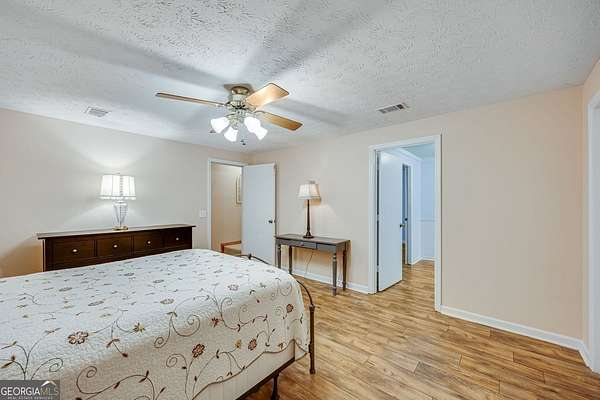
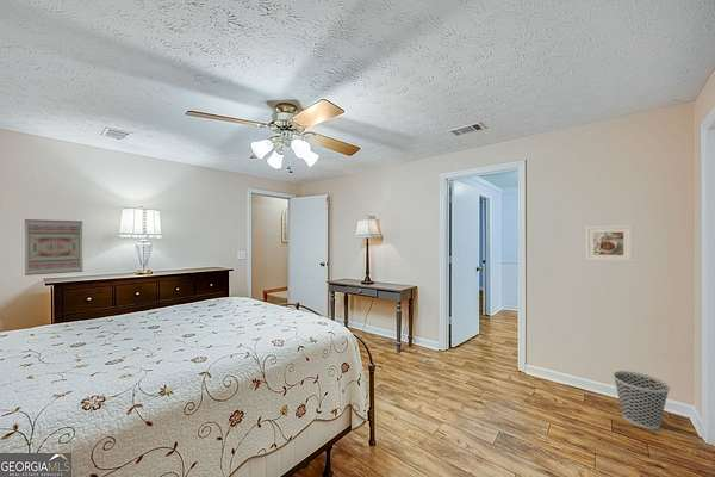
+ wall art [24,218,83,277]
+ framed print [584,224,634,264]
+ wastebasket [611,370,671,430]
